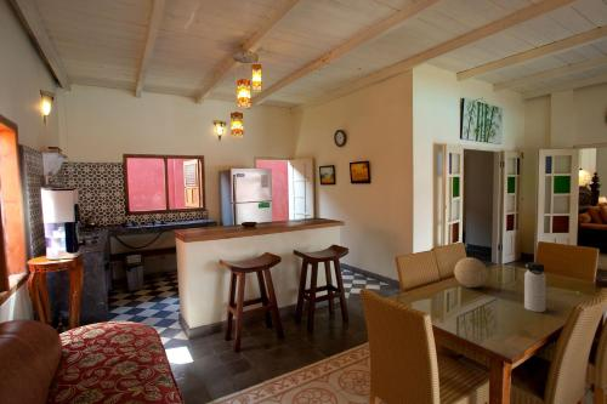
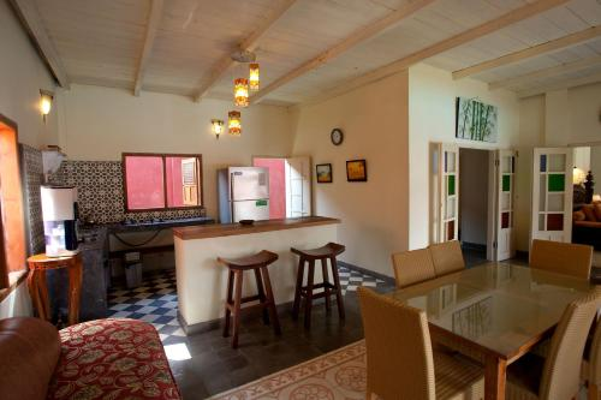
- water bottle [523,261,548,313]
- decorative ball [453,256,488,289]
